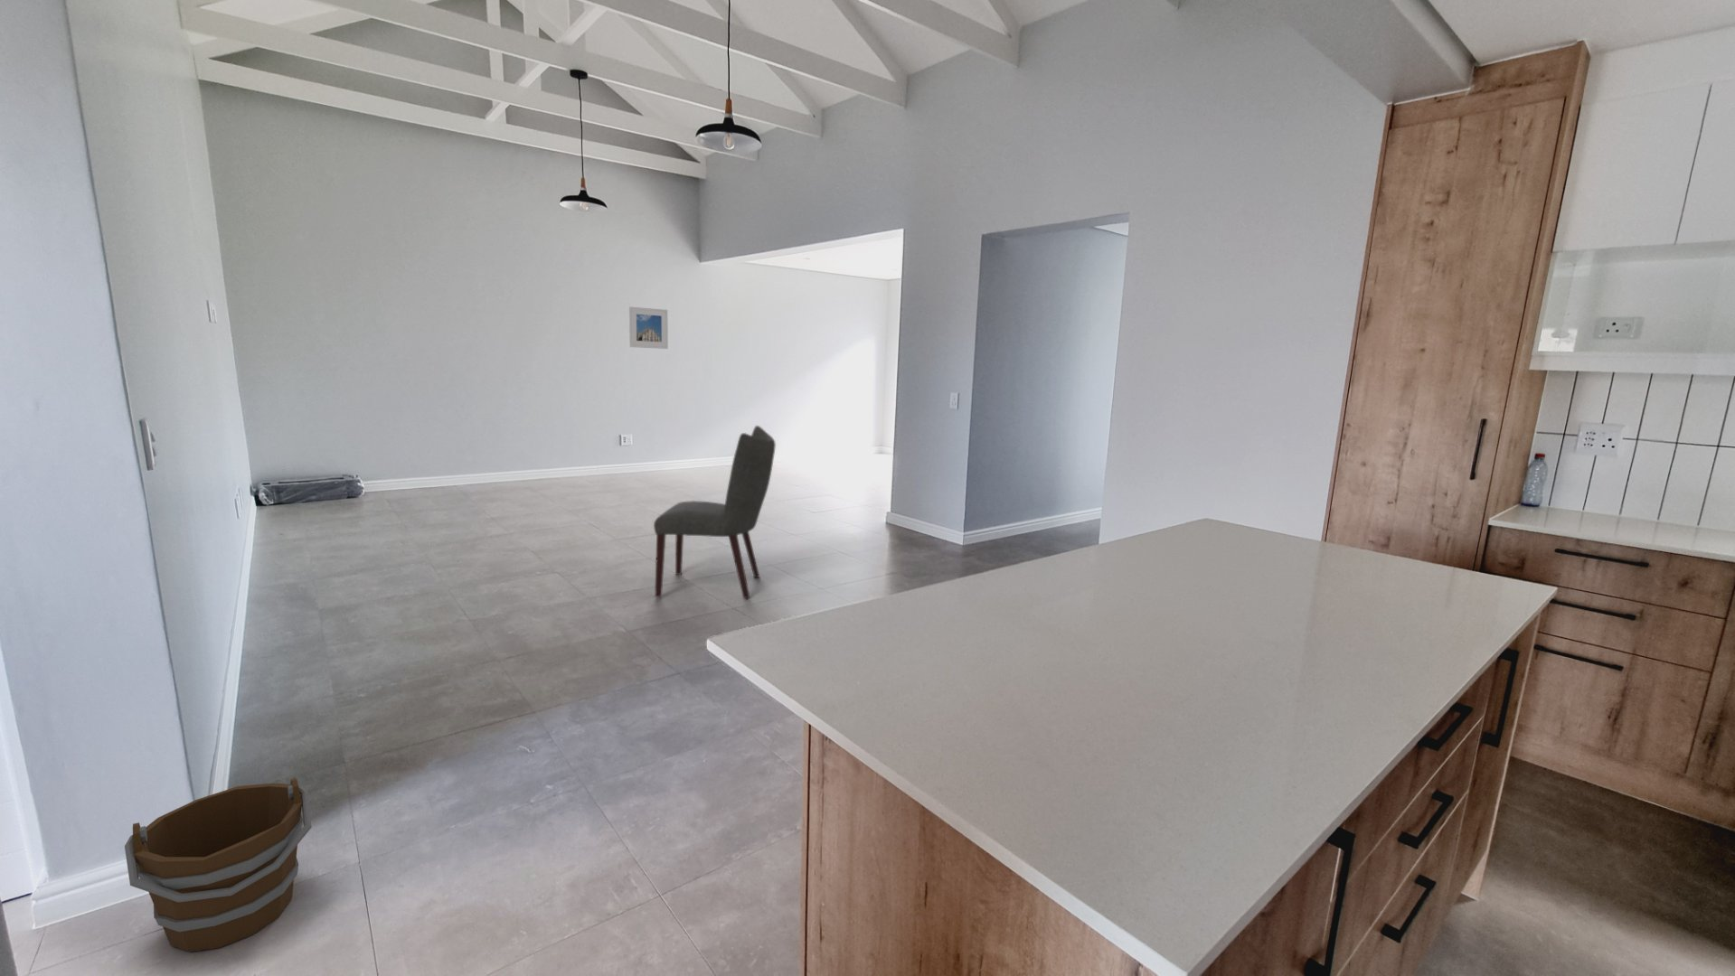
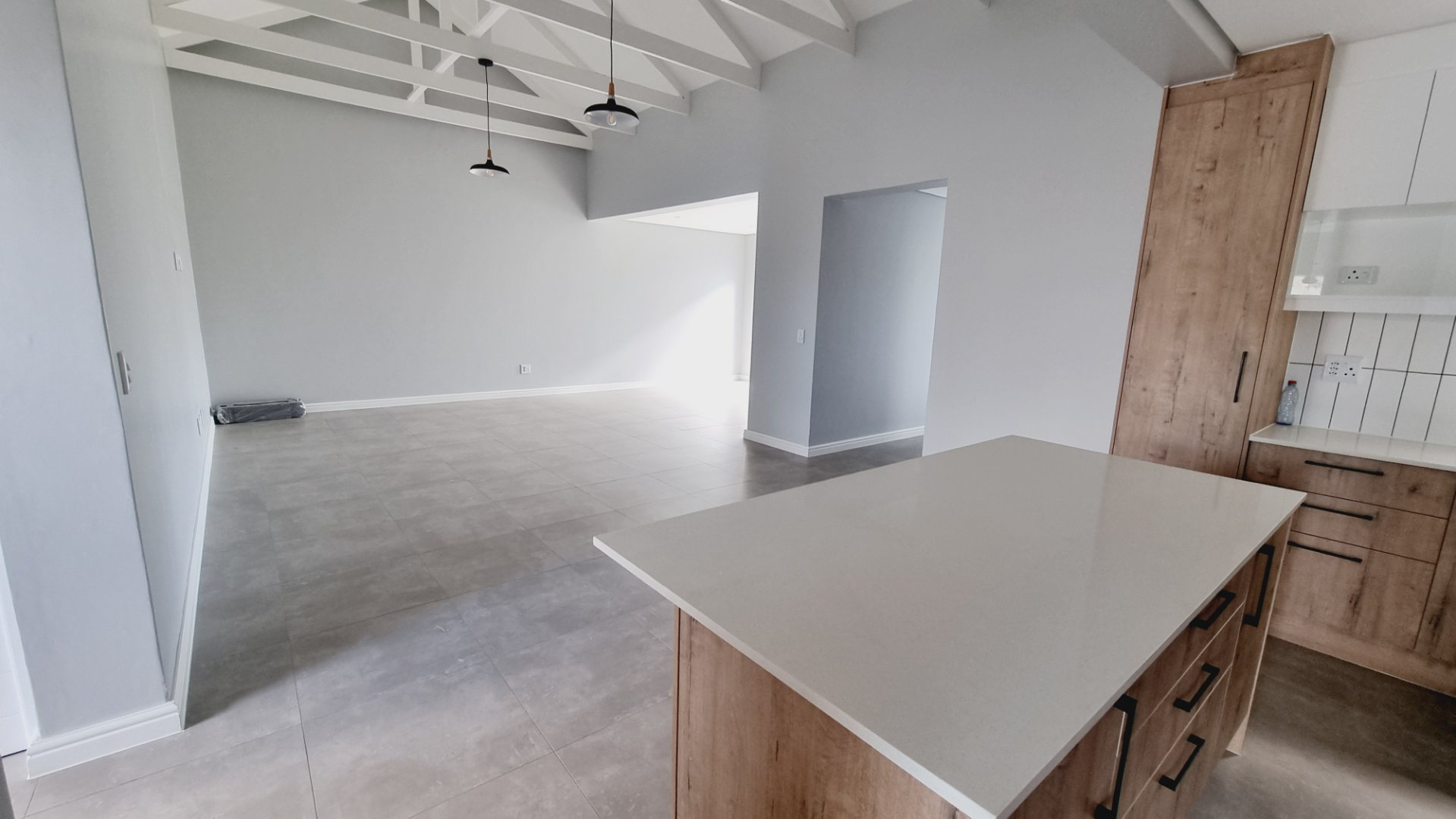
- chair [653,424,777,599]
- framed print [628,306,668,349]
- bucket [124,776,313,952]
